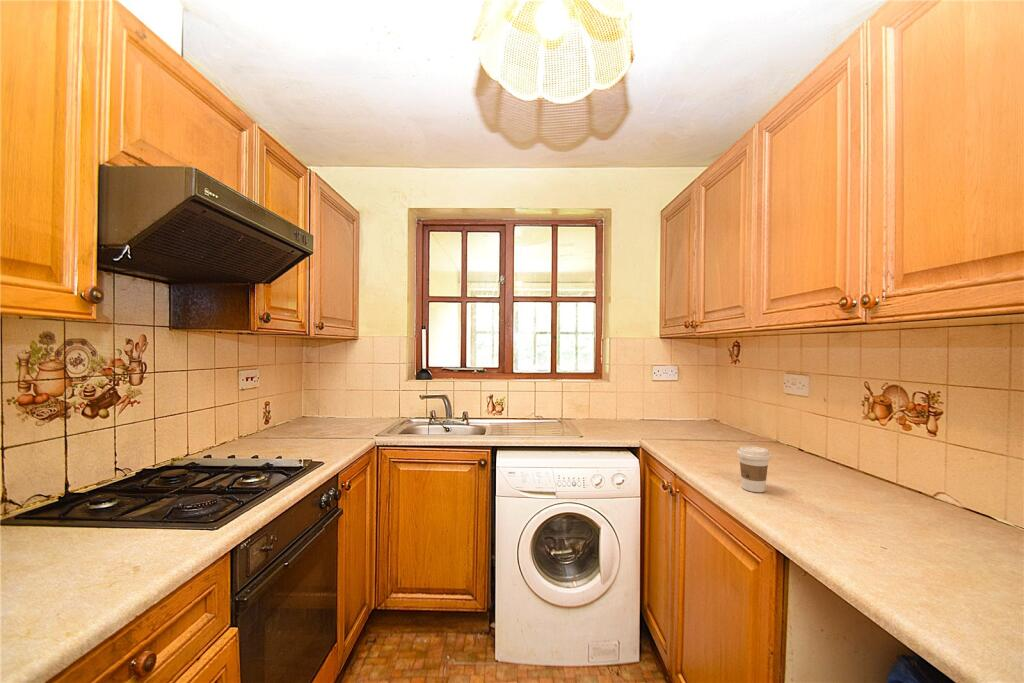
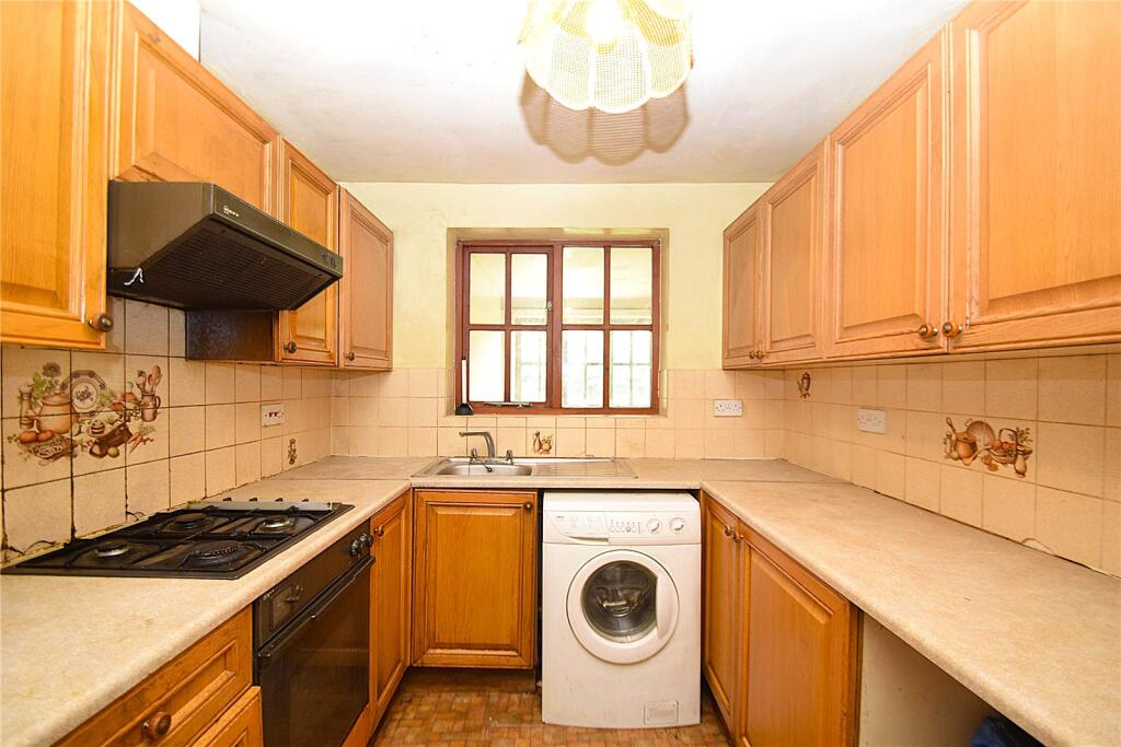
- coffee cup [736,446,772,493]
